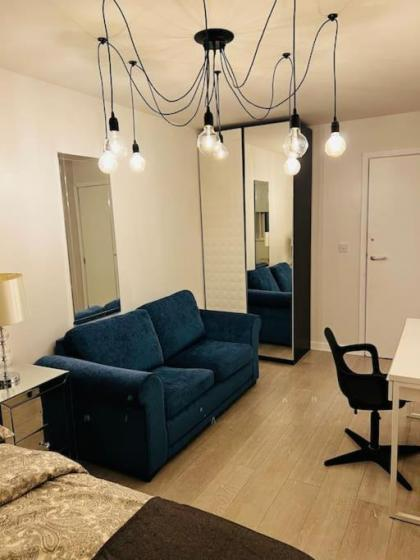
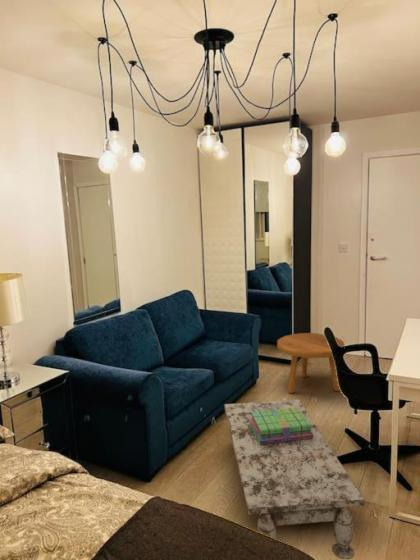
+ stack of books [249,407,313,445]
+ coffee table [223,399,365,560]
+ footstool [276,332,345,394]
